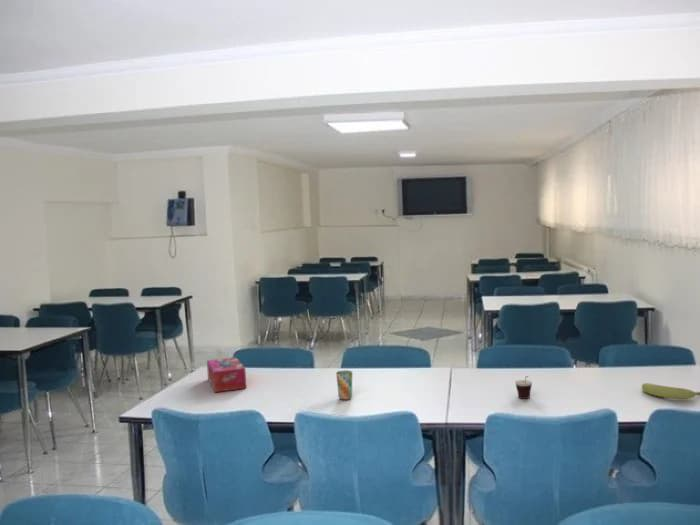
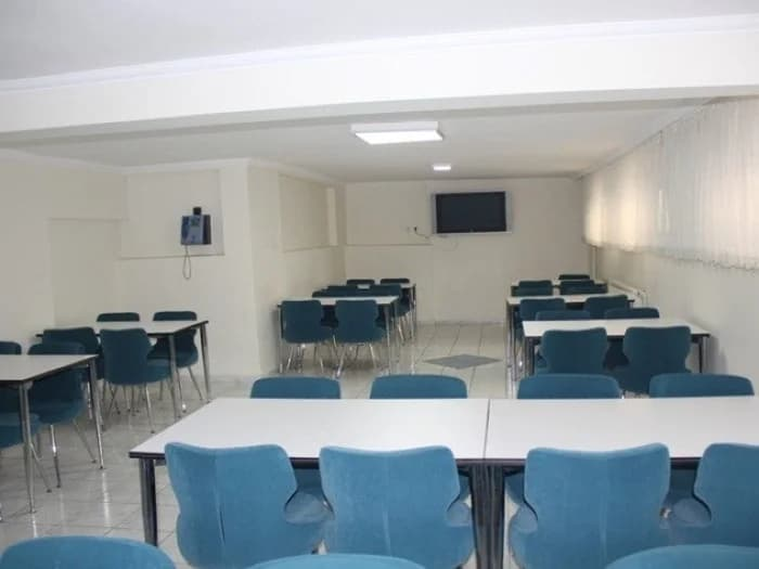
- cup [335,370,353,401]
- cup [514,375,533,400]
- banana [641,382,700,400]
- tissue box [206,356,247,393]
